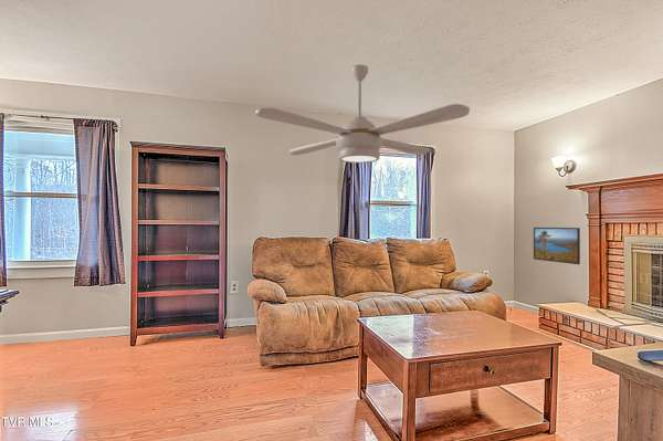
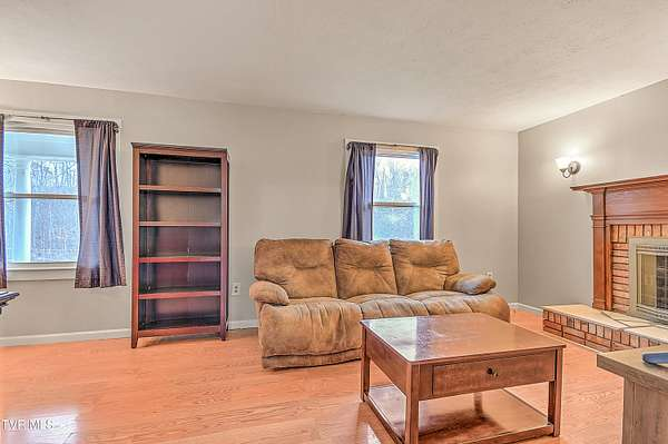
- ceiling fan [254,64,471,164]
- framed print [533,227,581,265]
